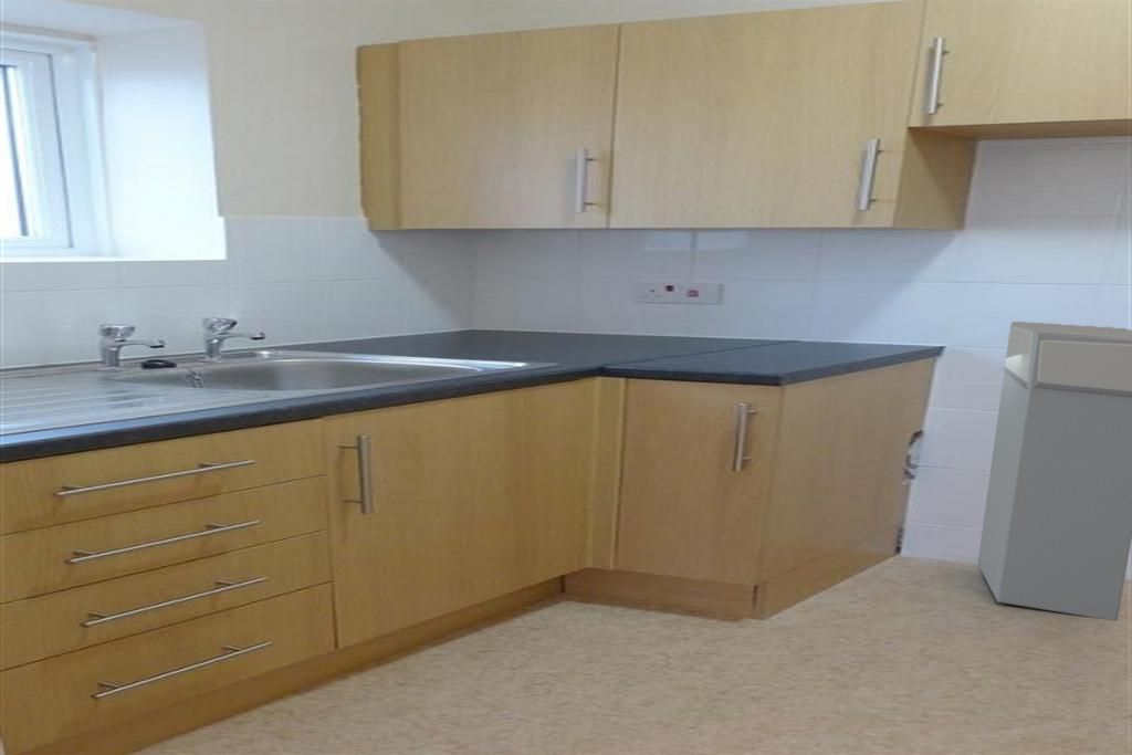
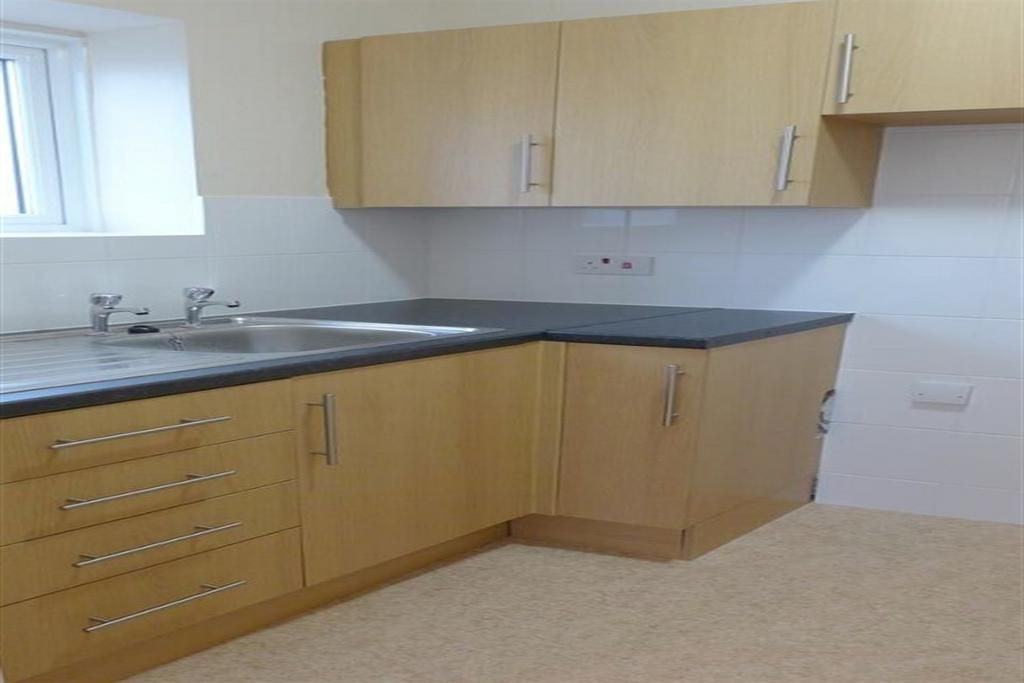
- trash bin [976,321,1132,622]
